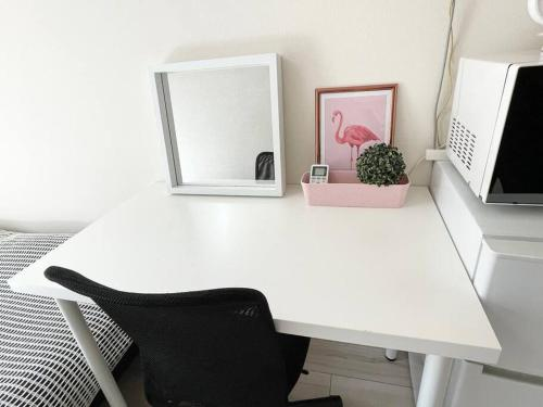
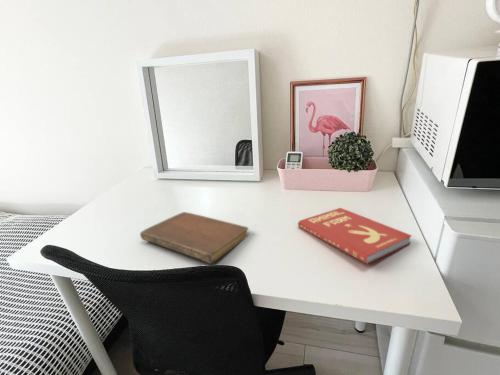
+ notebook [139,211,249,265]
+ book [297,207,413,265]
